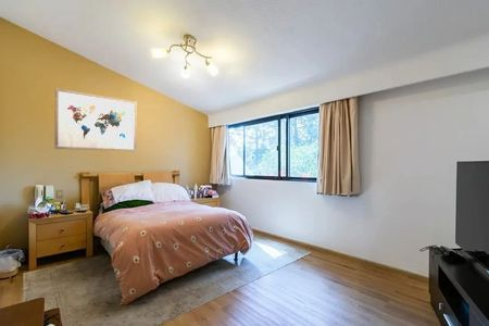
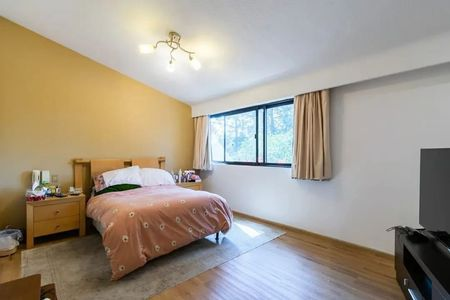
- wall art [53,87,138,152]
